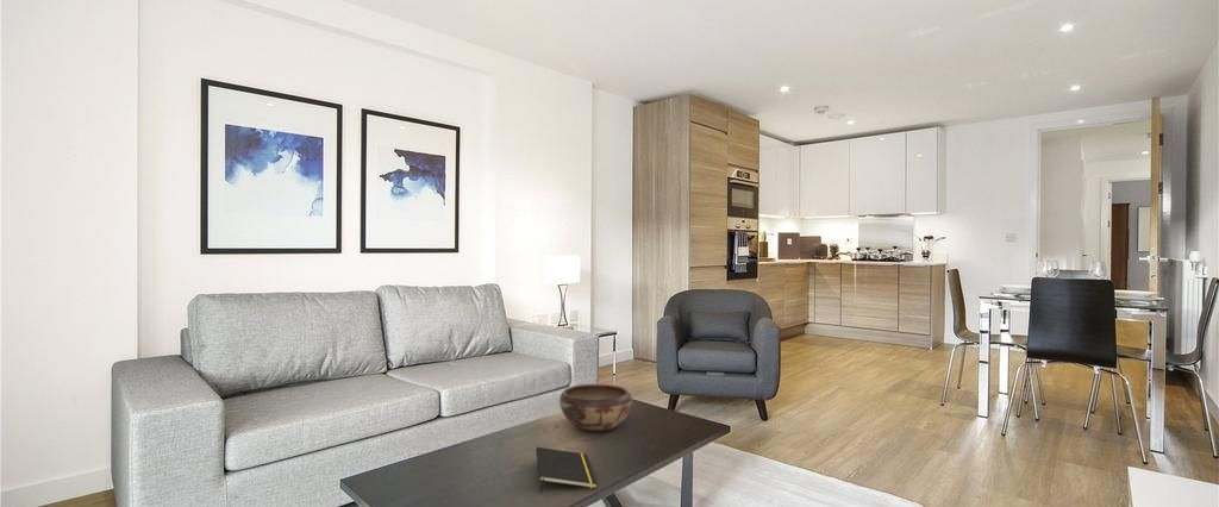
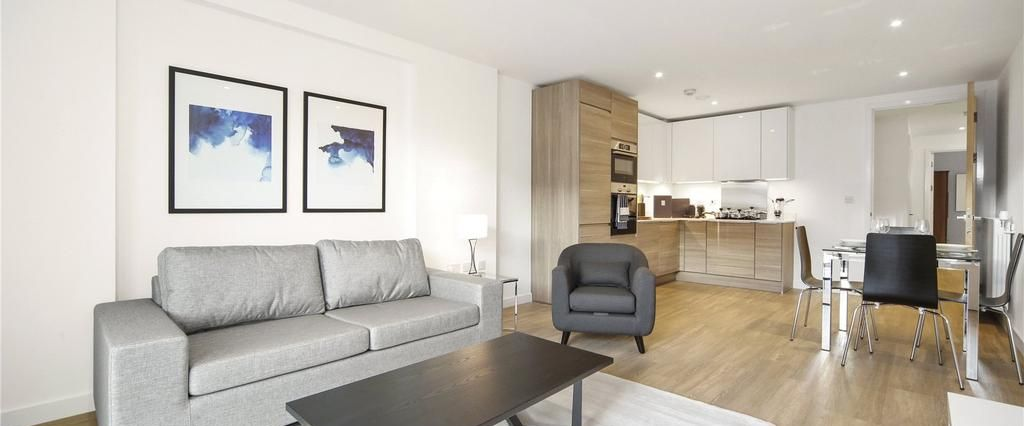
- decorative bowl [558,383,633,433]
- notepad [536,446,598,494]
